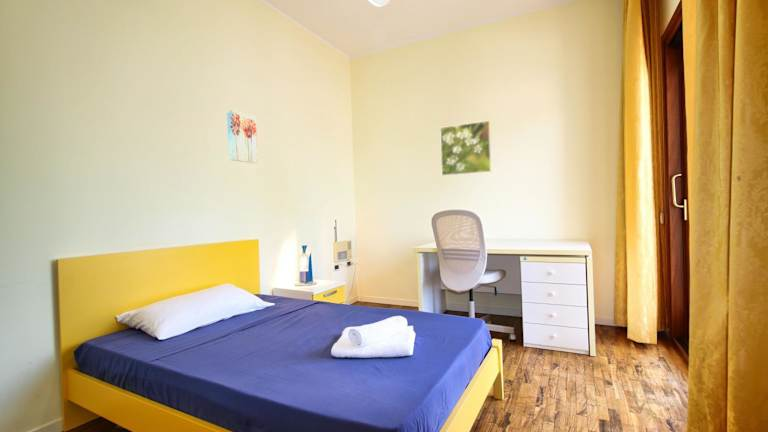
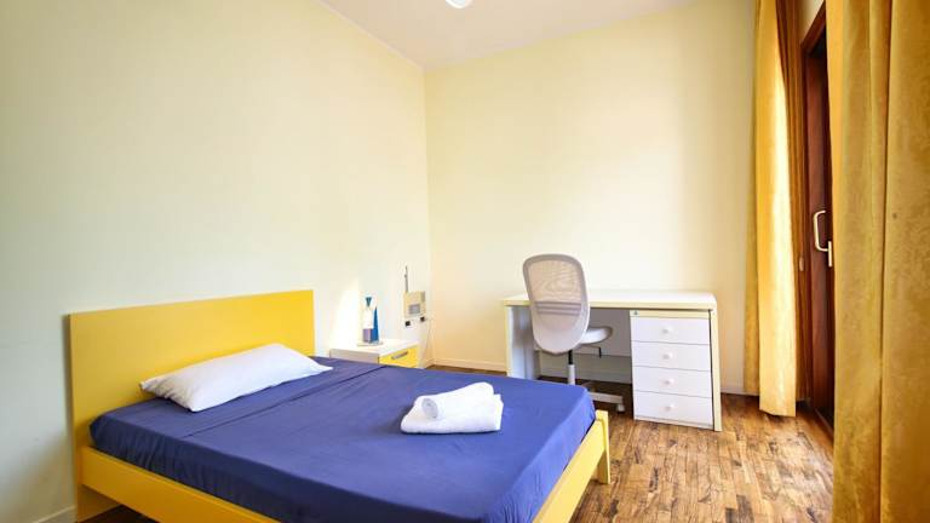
- wall art [226,109,258,164]
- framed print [439,120,492,177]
